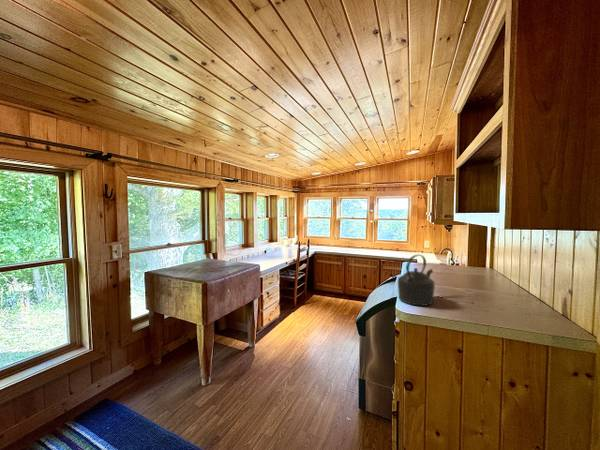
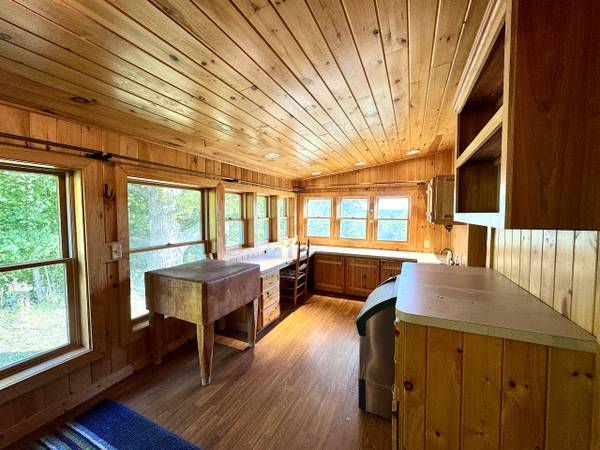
- kettle [397,254,436,307]
